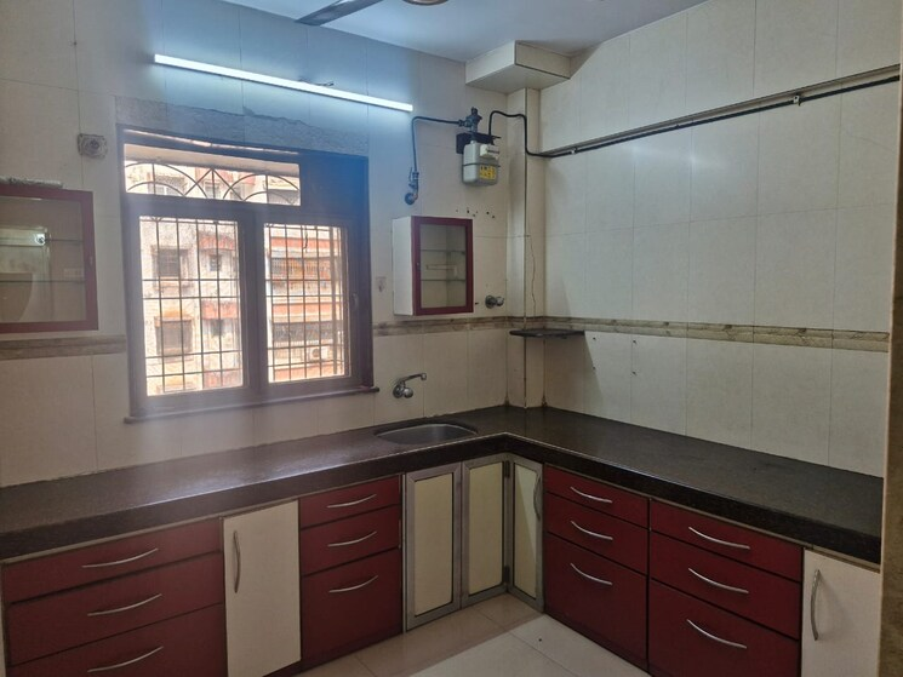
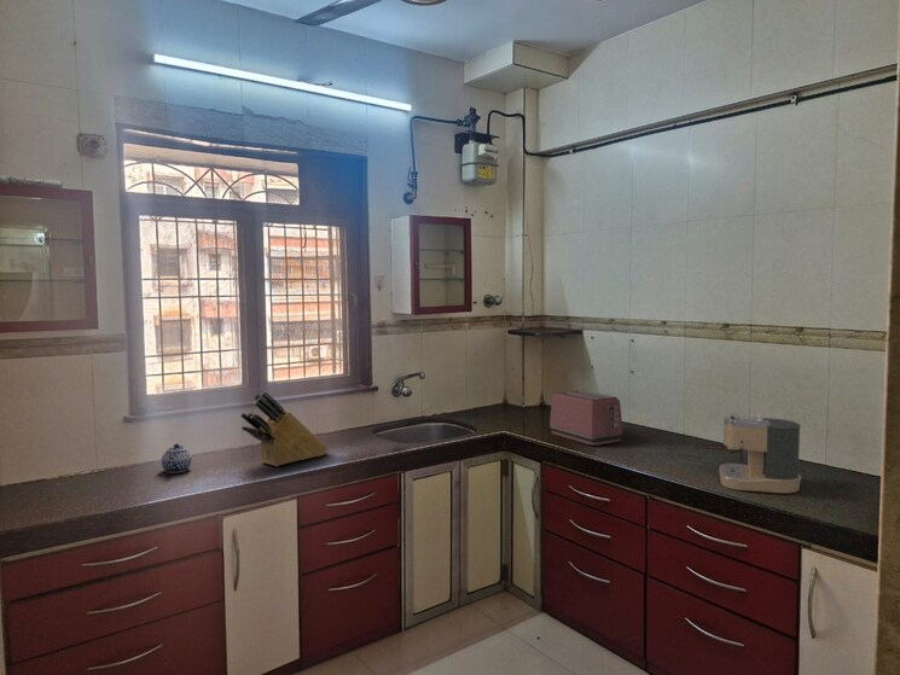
+ coffee maker [693,413,802,494]
+ knife block [239,391,329,467]
+ toaster [548,389,625,447]
+ teapot [161,443,192,475]
